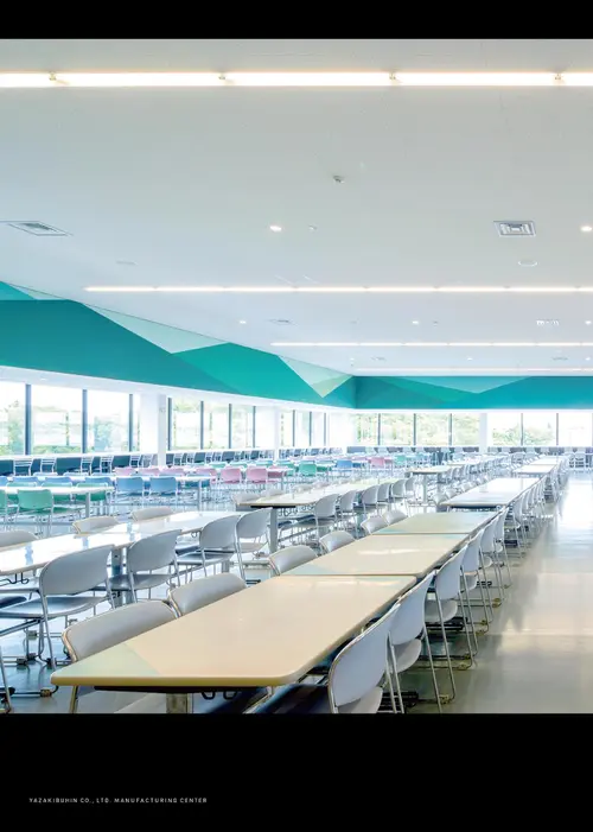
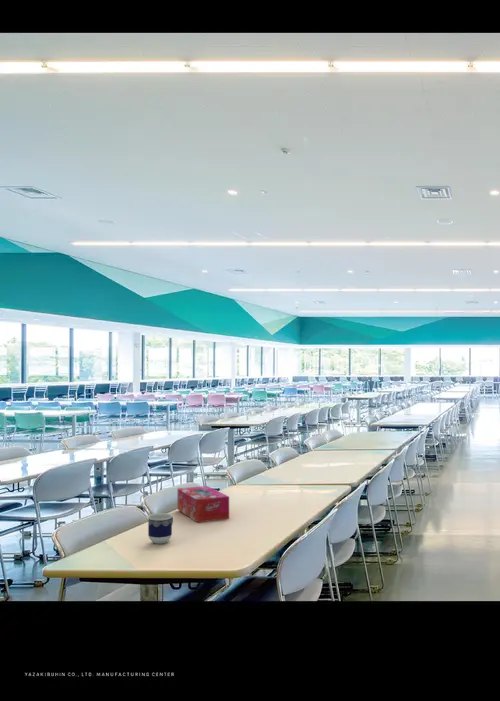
+ cup [147,512,174,545]
+ tissue box [177,485,230,523]
